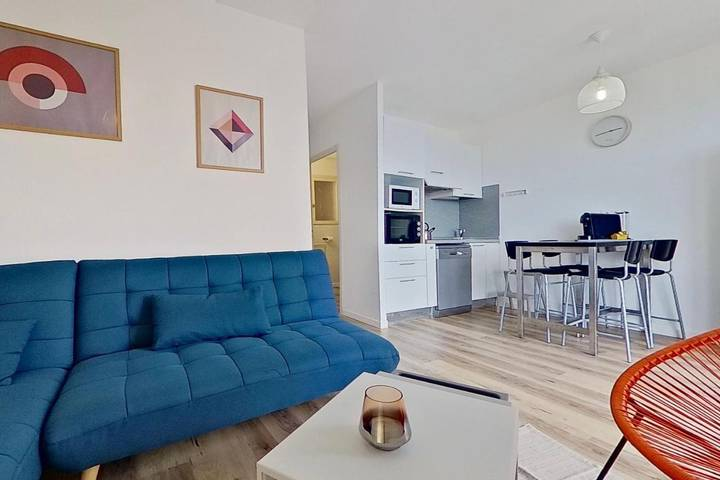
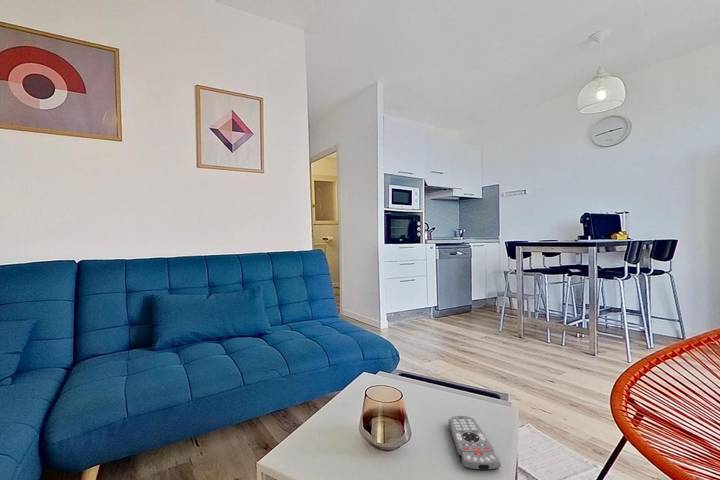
+ remote control [448,415,502,472]
